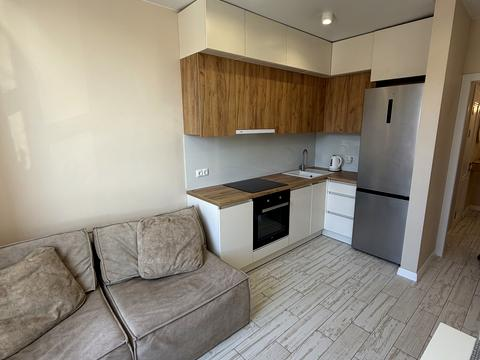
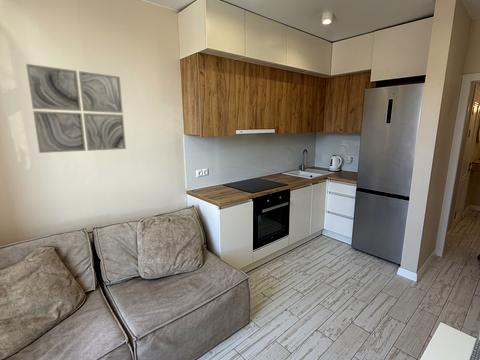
+ wall art [25,63,127,154]
